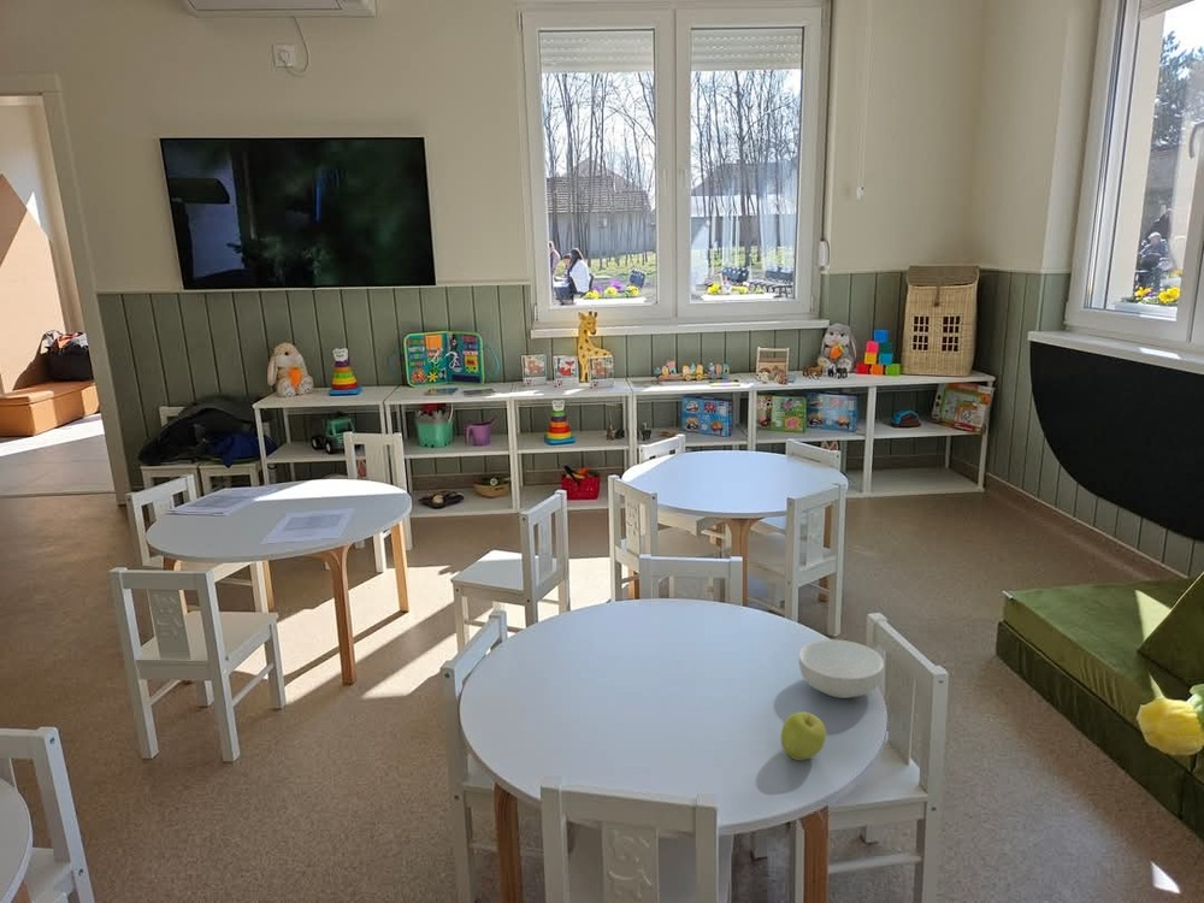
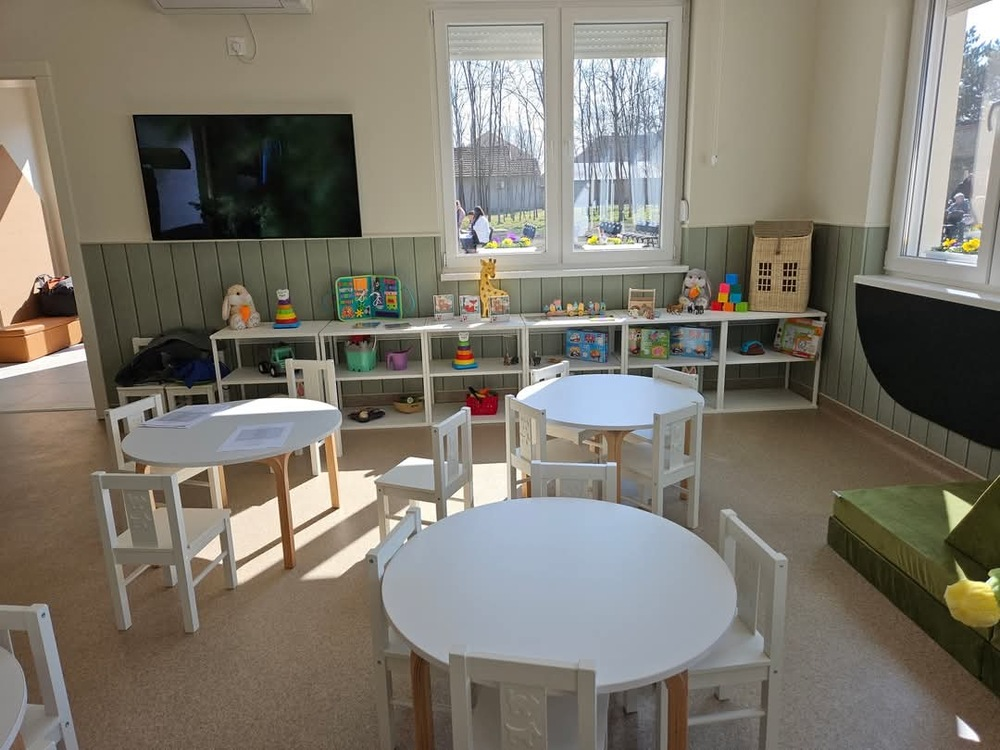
- cereal bowl [798,638,885,700]
- apple [780,710,827,762]
